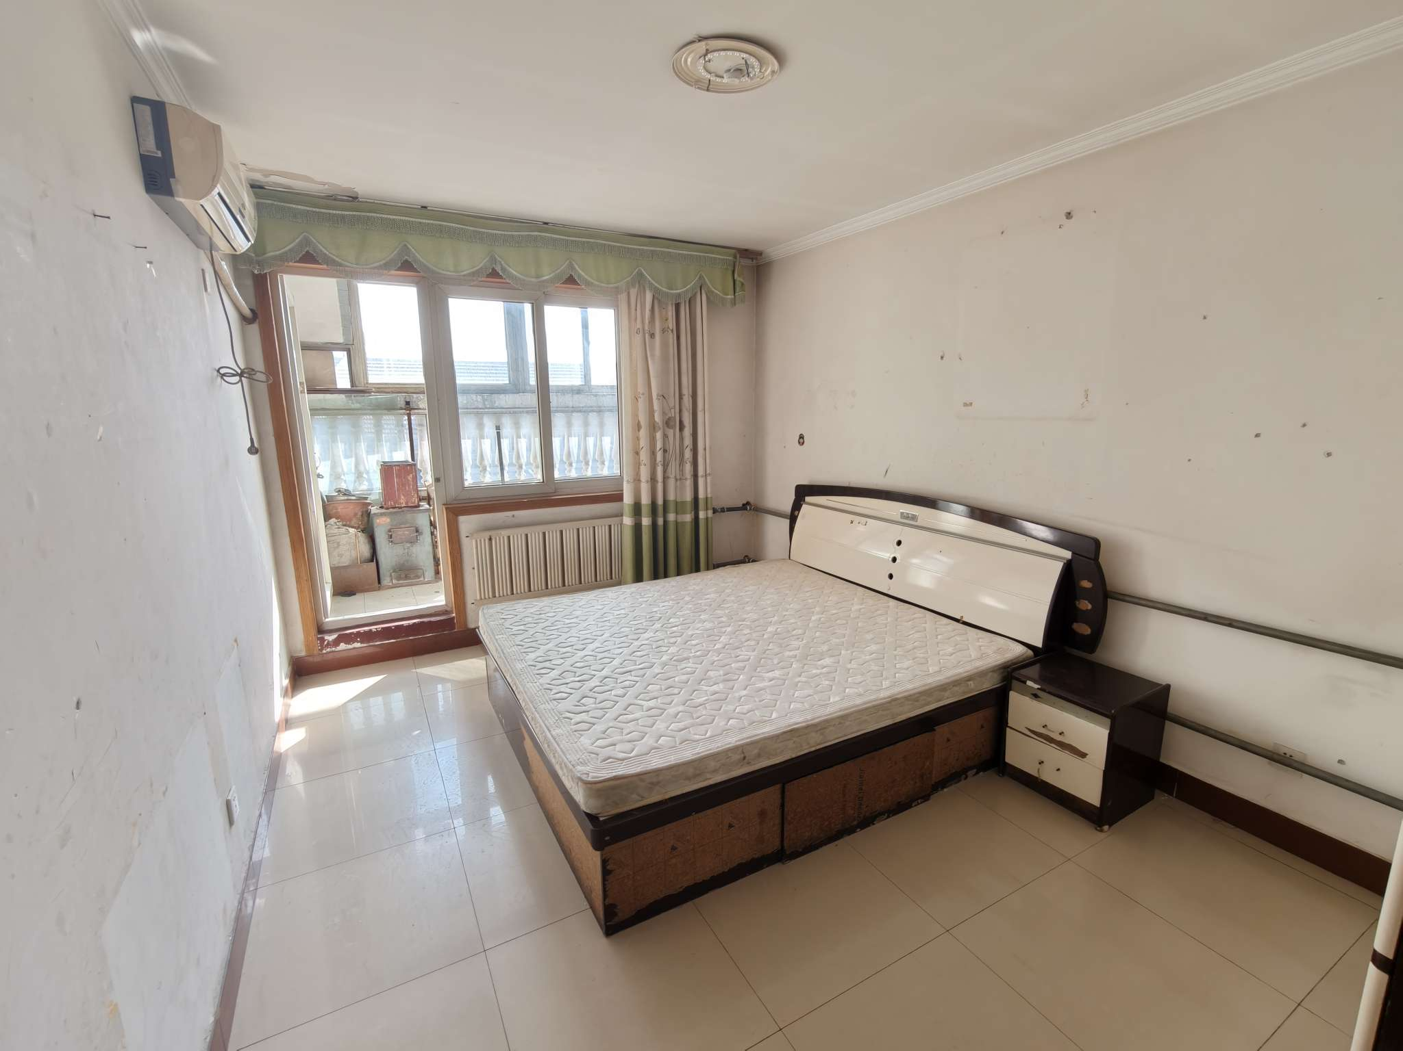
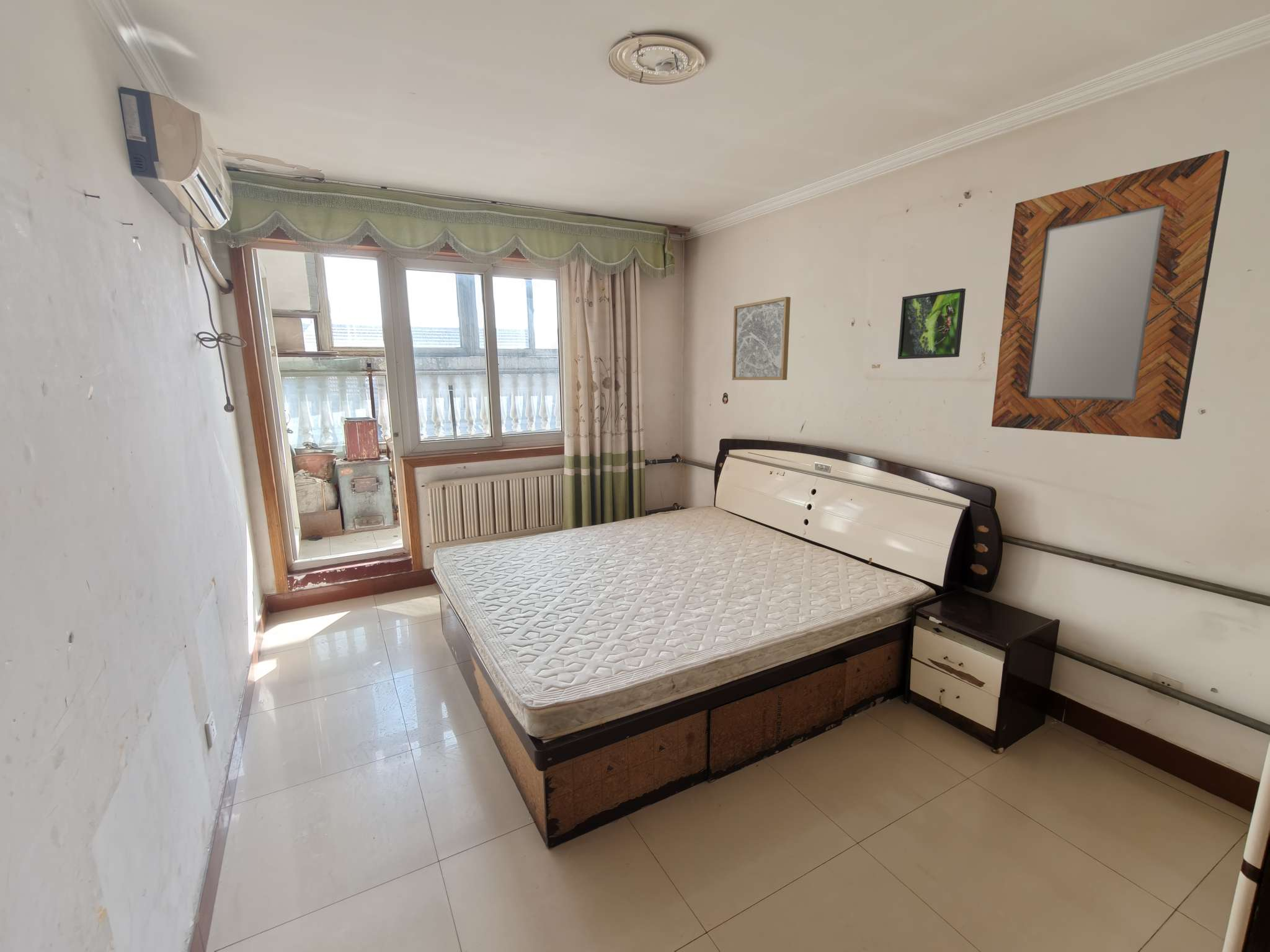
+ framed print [897,288,966,359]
+ wall art [732,296,791,381]
+ home mirror [991,149,1230,440]
